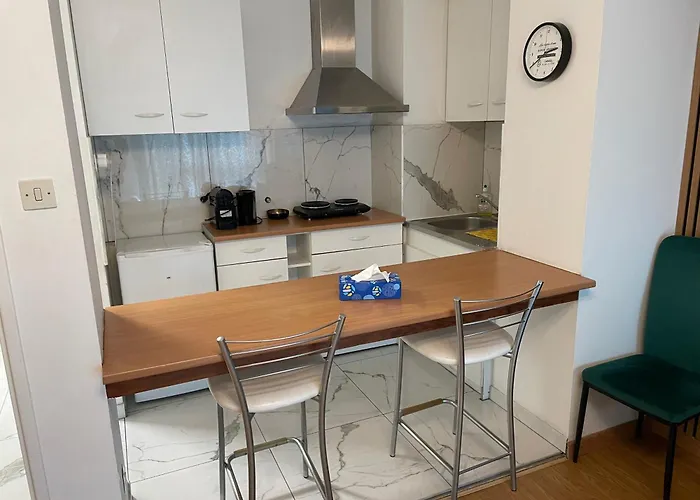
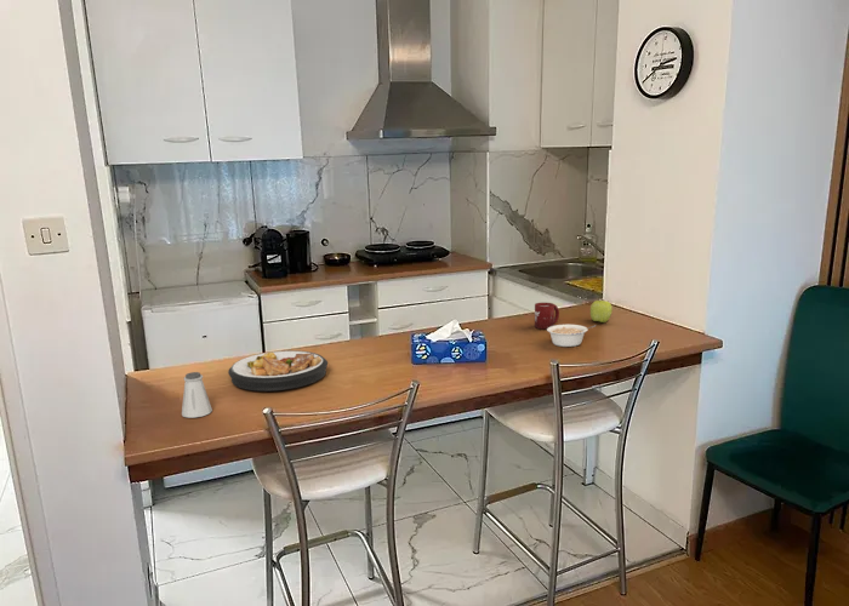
+ plate [227,349,329,393]
+ apple [589,299,614,324]
+ saltshaker [181,371,213,419]
+ cup [534,302,560,330]
+ legume [546,324,597,348]
